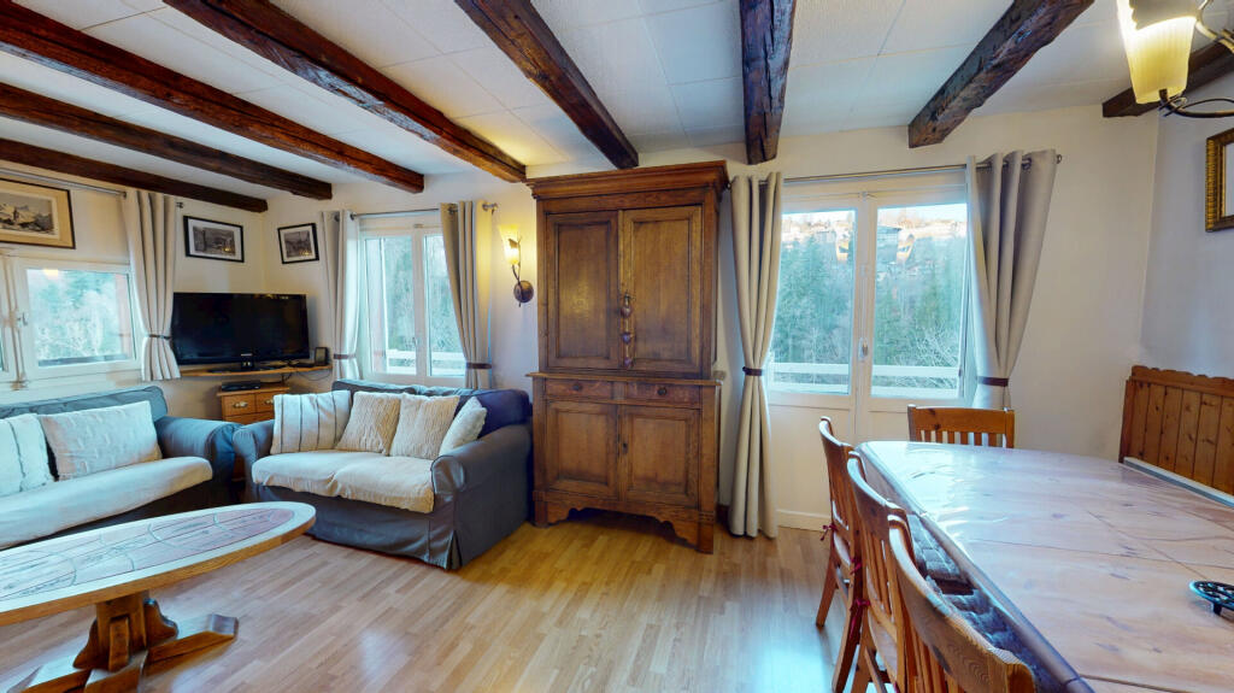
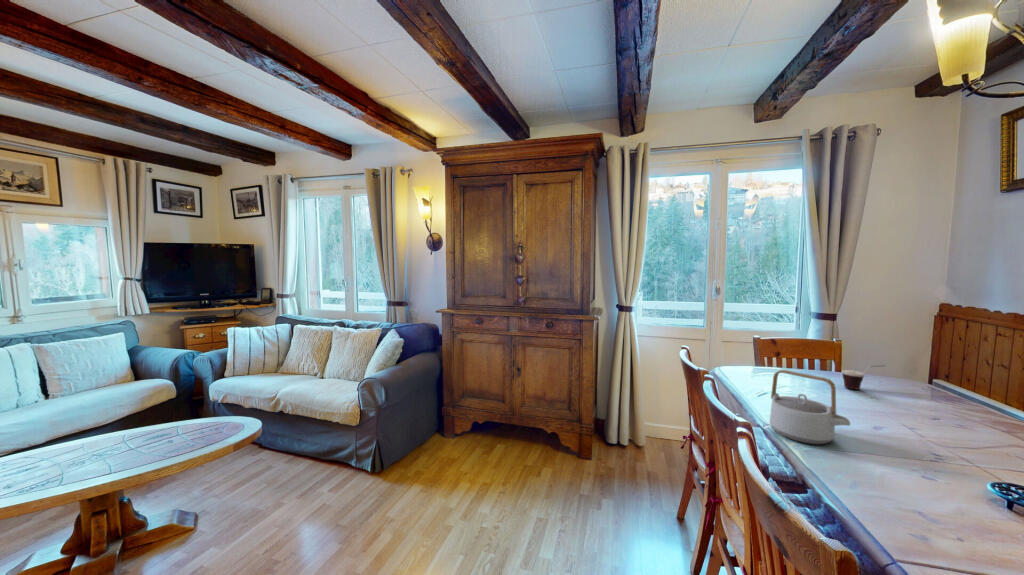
+ cup [841,364,886,391]
+ teapot [769,369,851,445]
